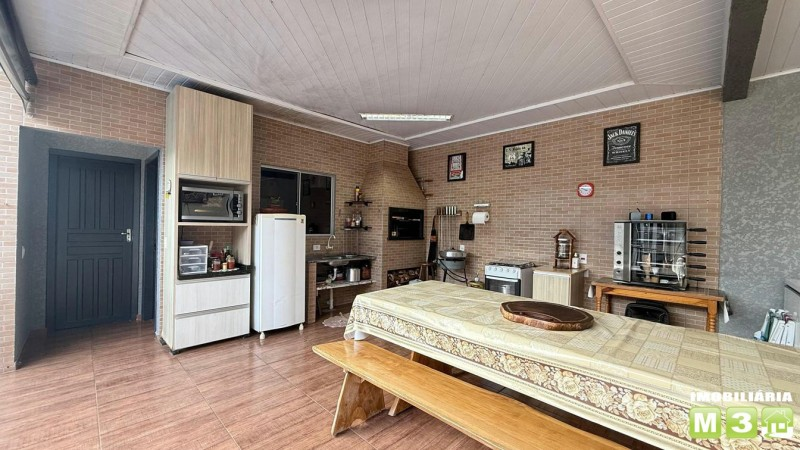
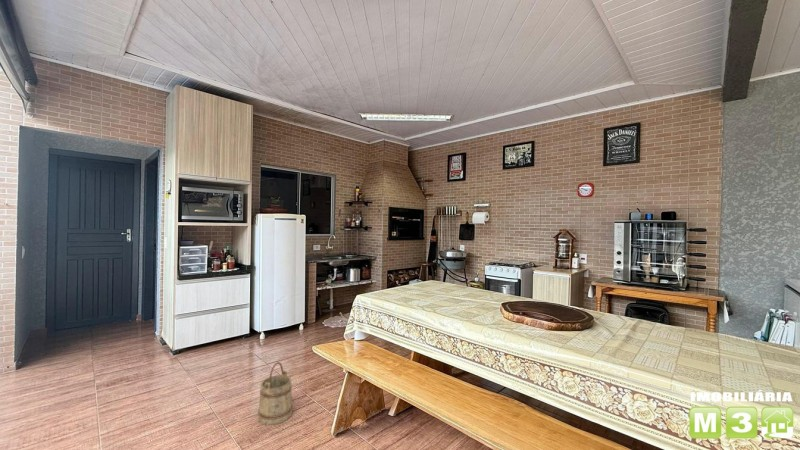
+ bucket [257,361,294,426]
